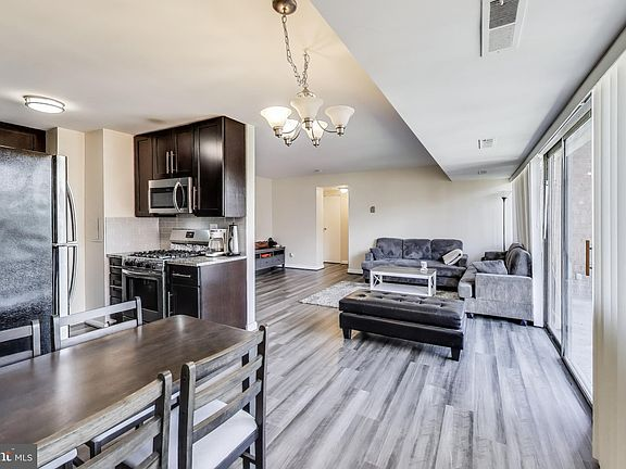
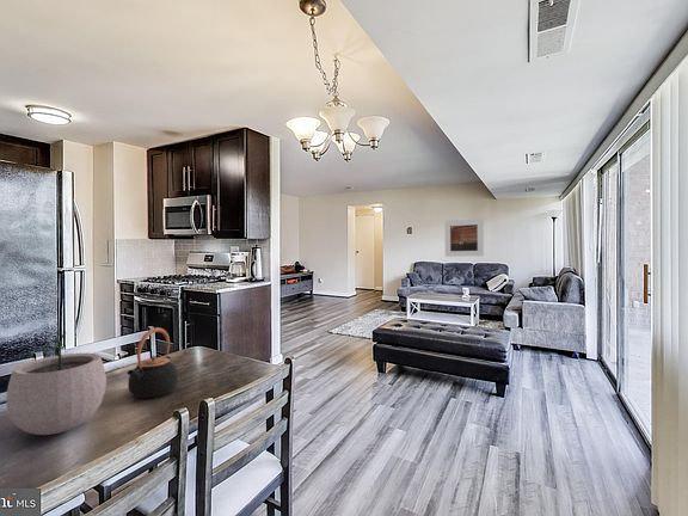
+ plant pot [5,331,108,436]
+ teapot [127,326,179,399]
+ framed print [444,217,485,258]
